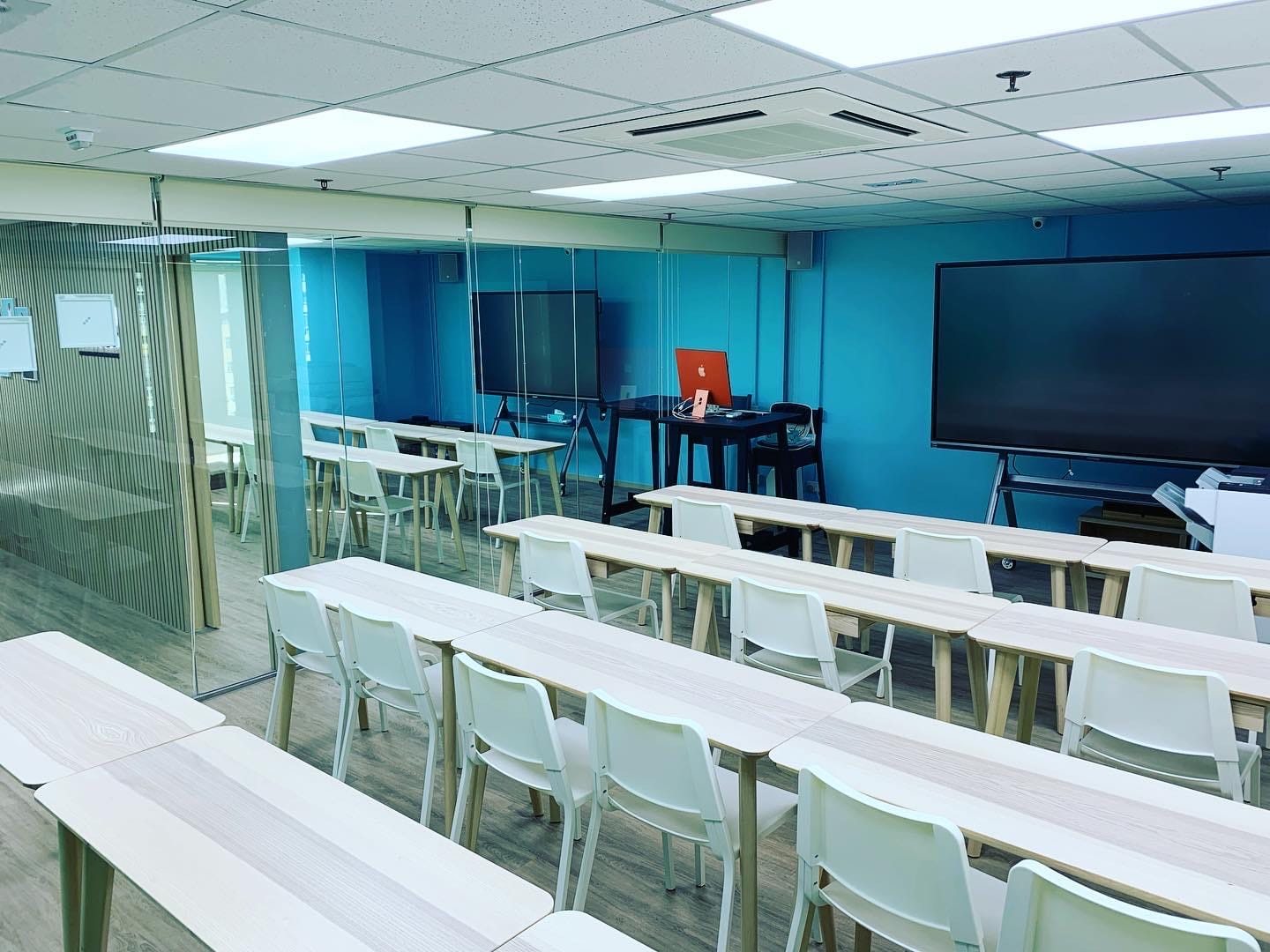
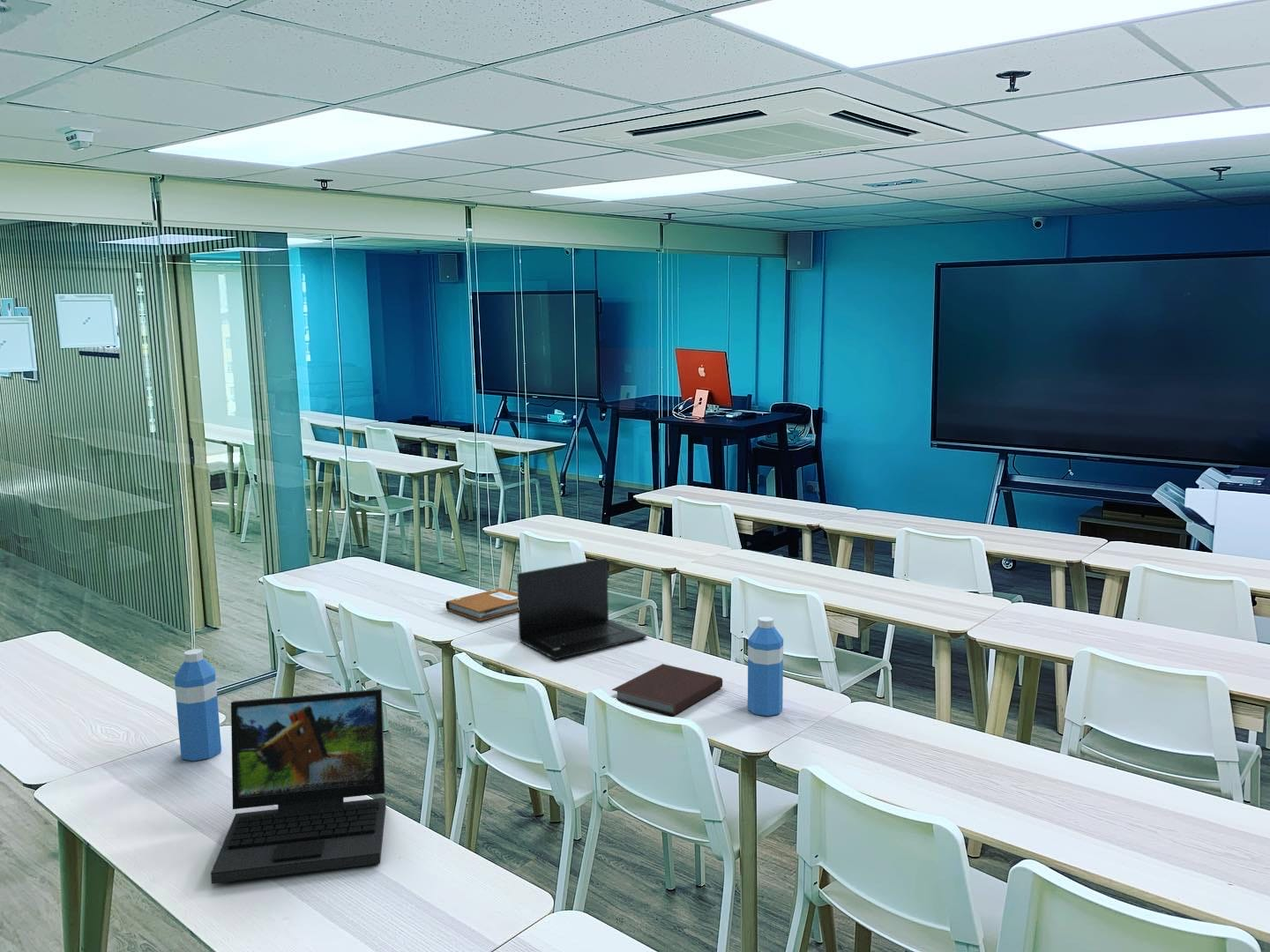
+ notebook [611,663,723,717]
+ laptop [516,557,647,660]
+ laptop [210,688,387,884]
+ notebook [444,588,519,621]
+ water bottle [174,648,222,762]
+ water bottle [747,616,784,717]
